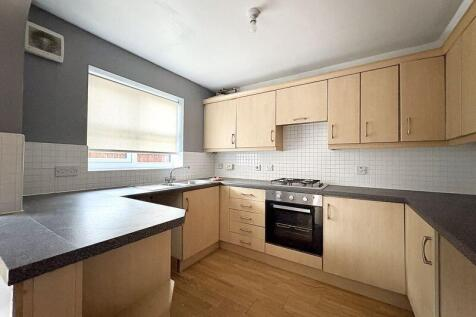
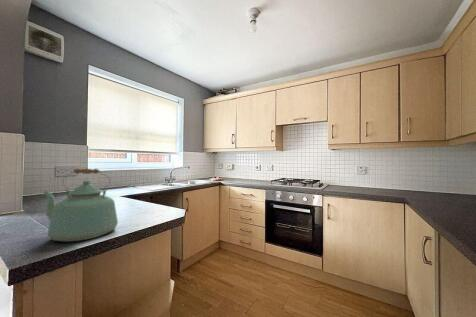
+ kettle [42,167,119,243]
